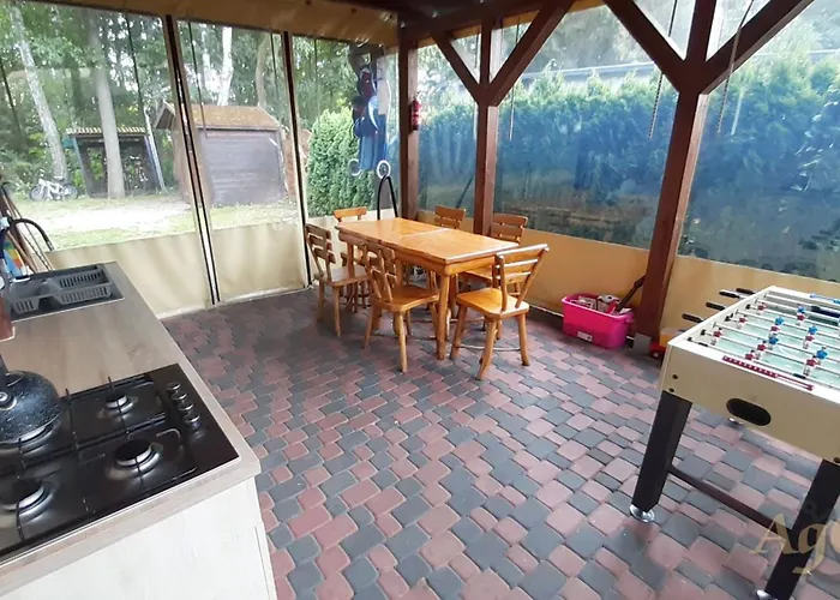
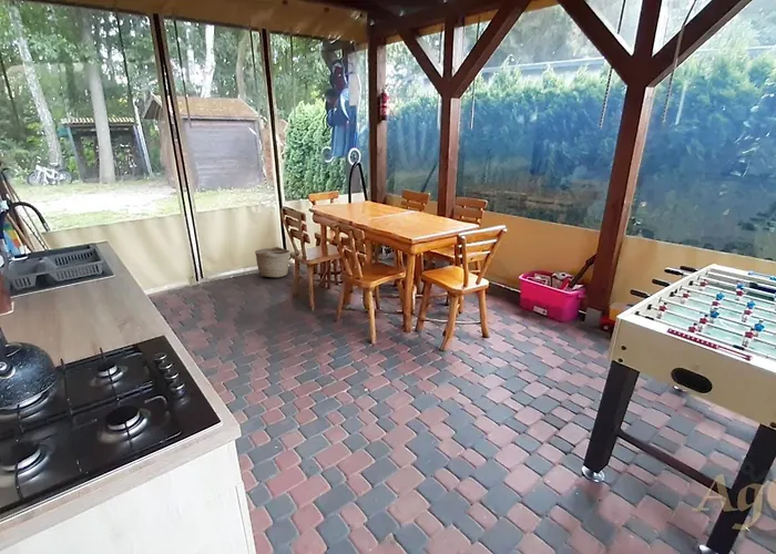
+ basket [254,246,290,278]
